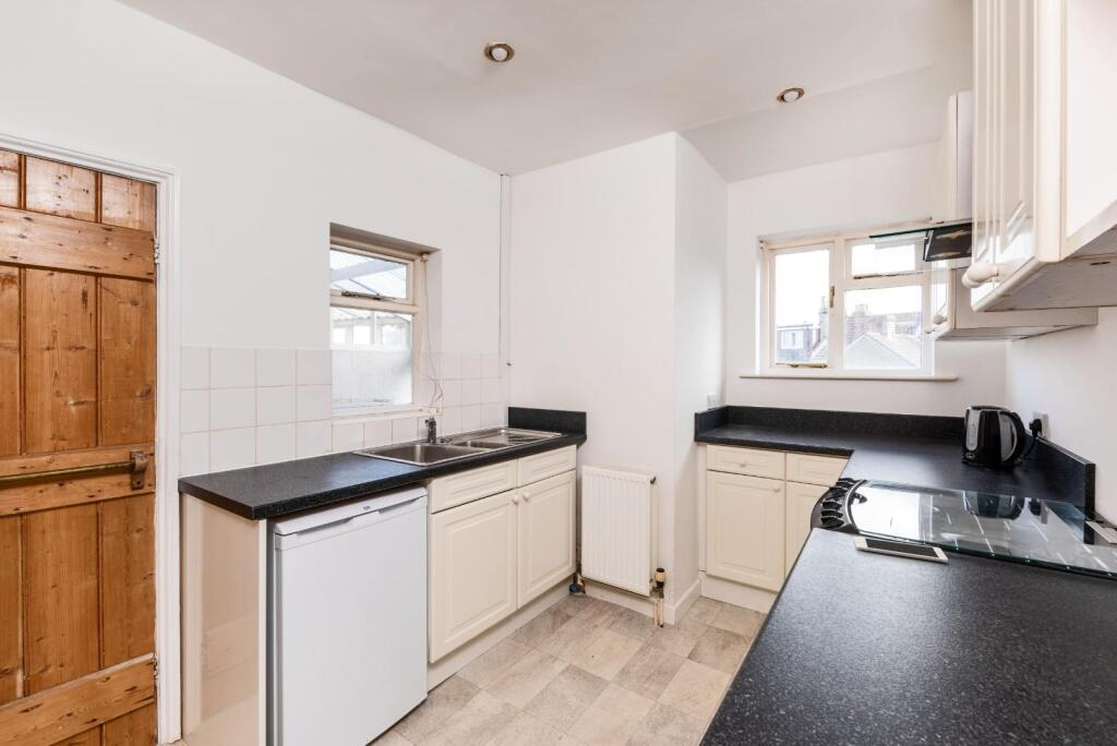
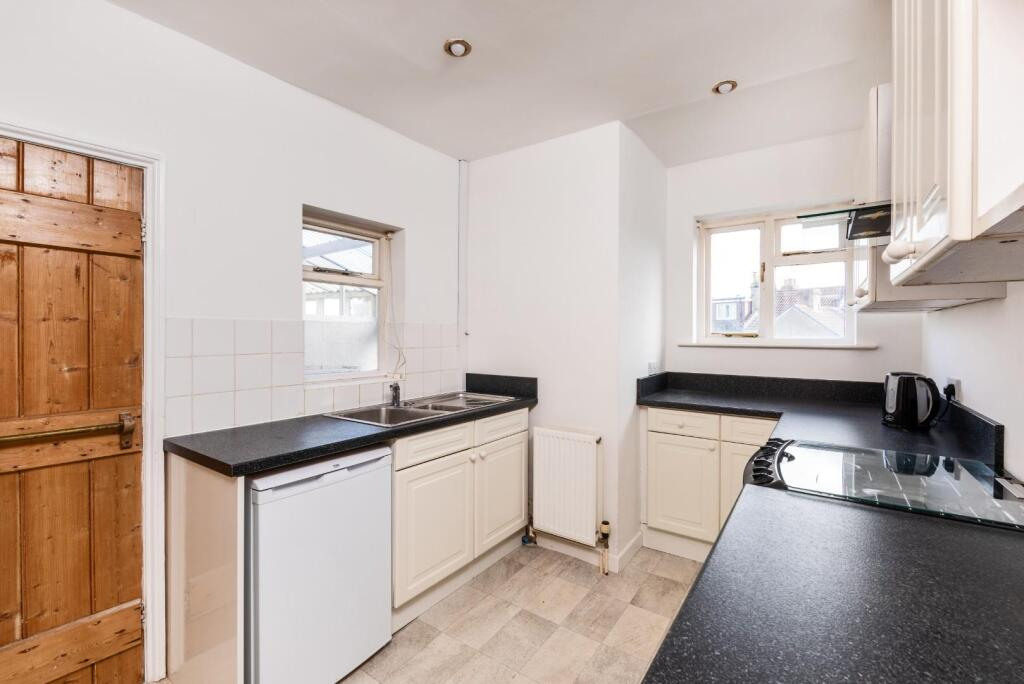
- cell phone [853,536,949,564]
